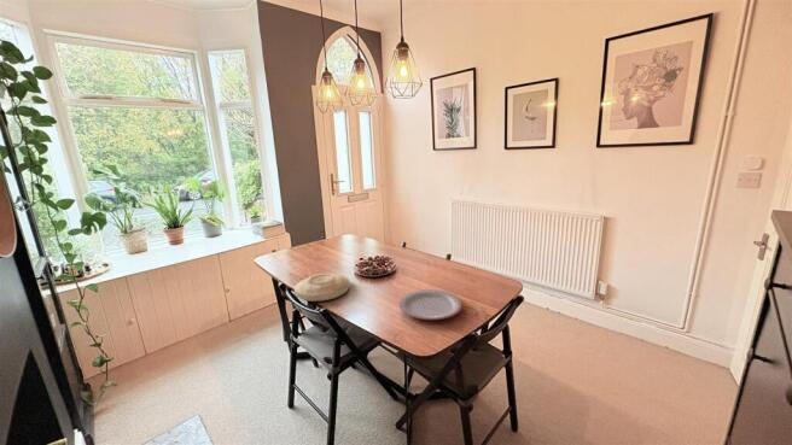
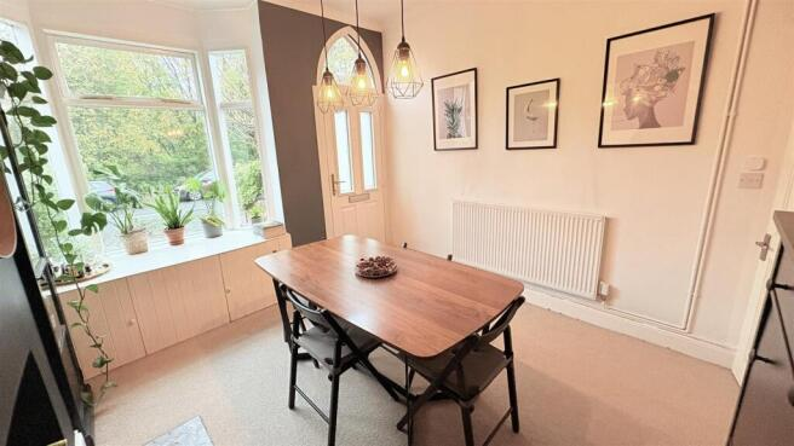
- plate [398,288,464,321]
- plate [293,273,351,303]
